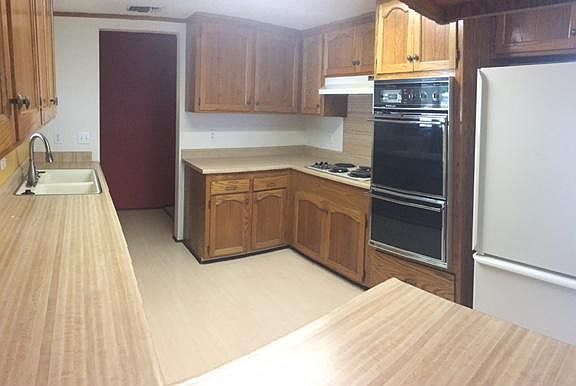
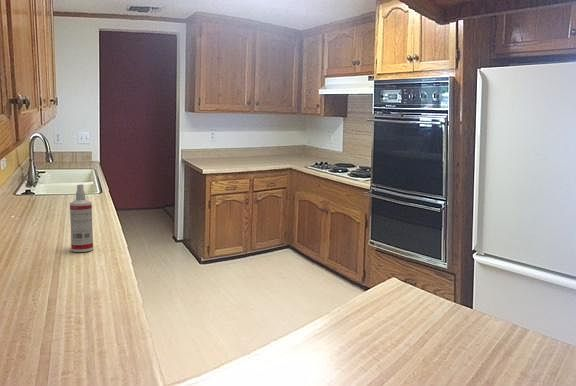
+ spray bottle [69,183,94,253]
